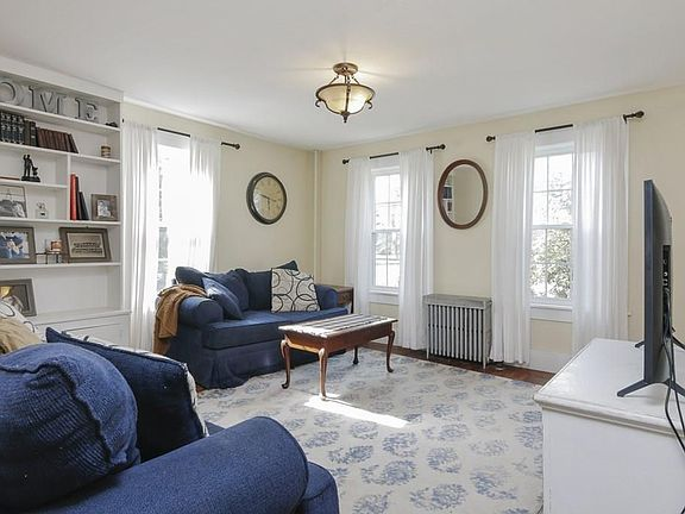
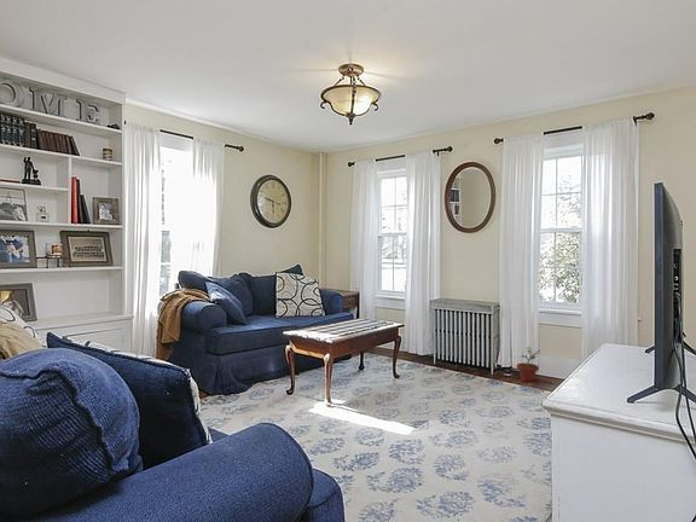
+ potted plant [515,346,541,382]
